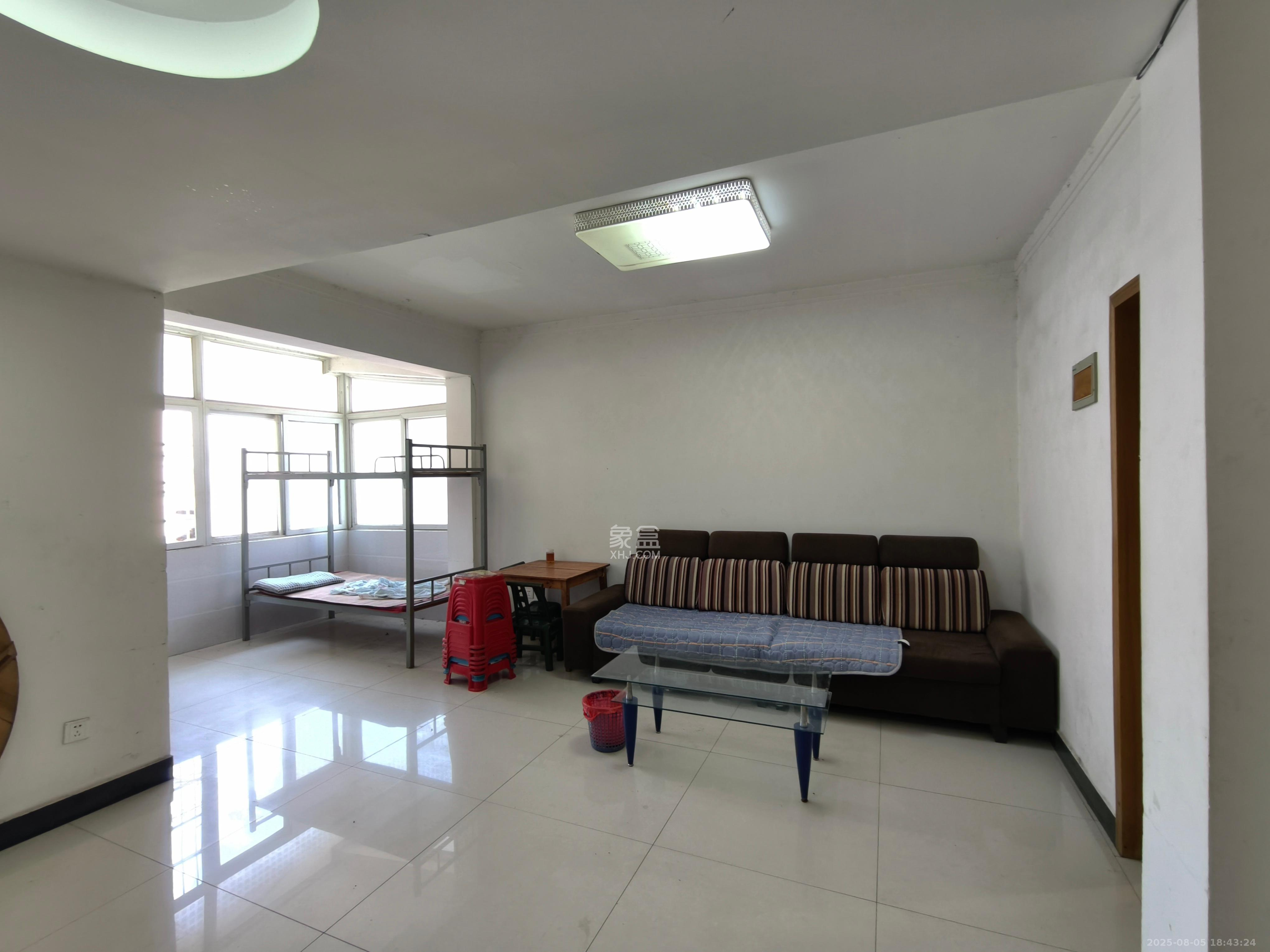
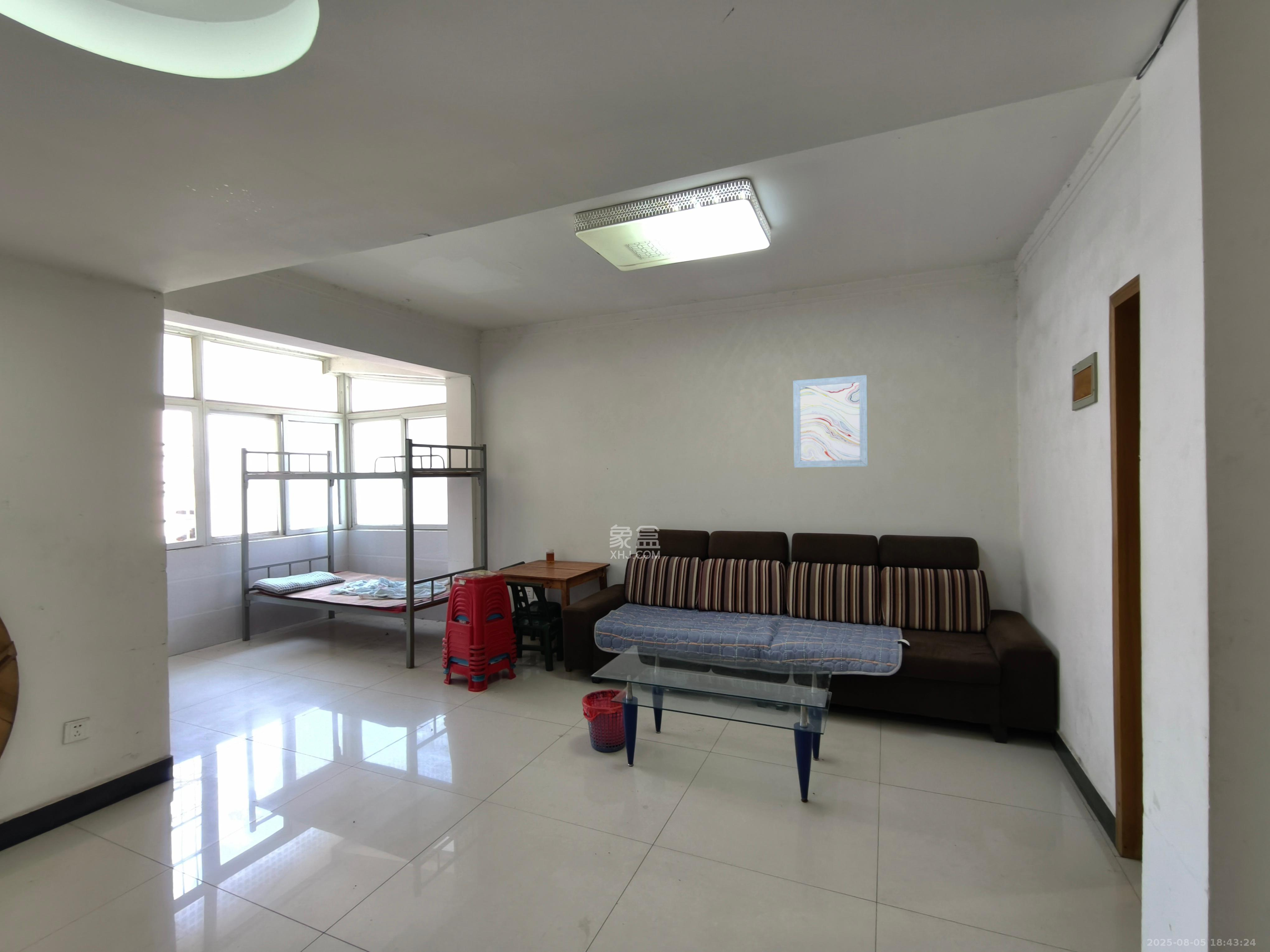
+ wall art [793,375,868,468]
